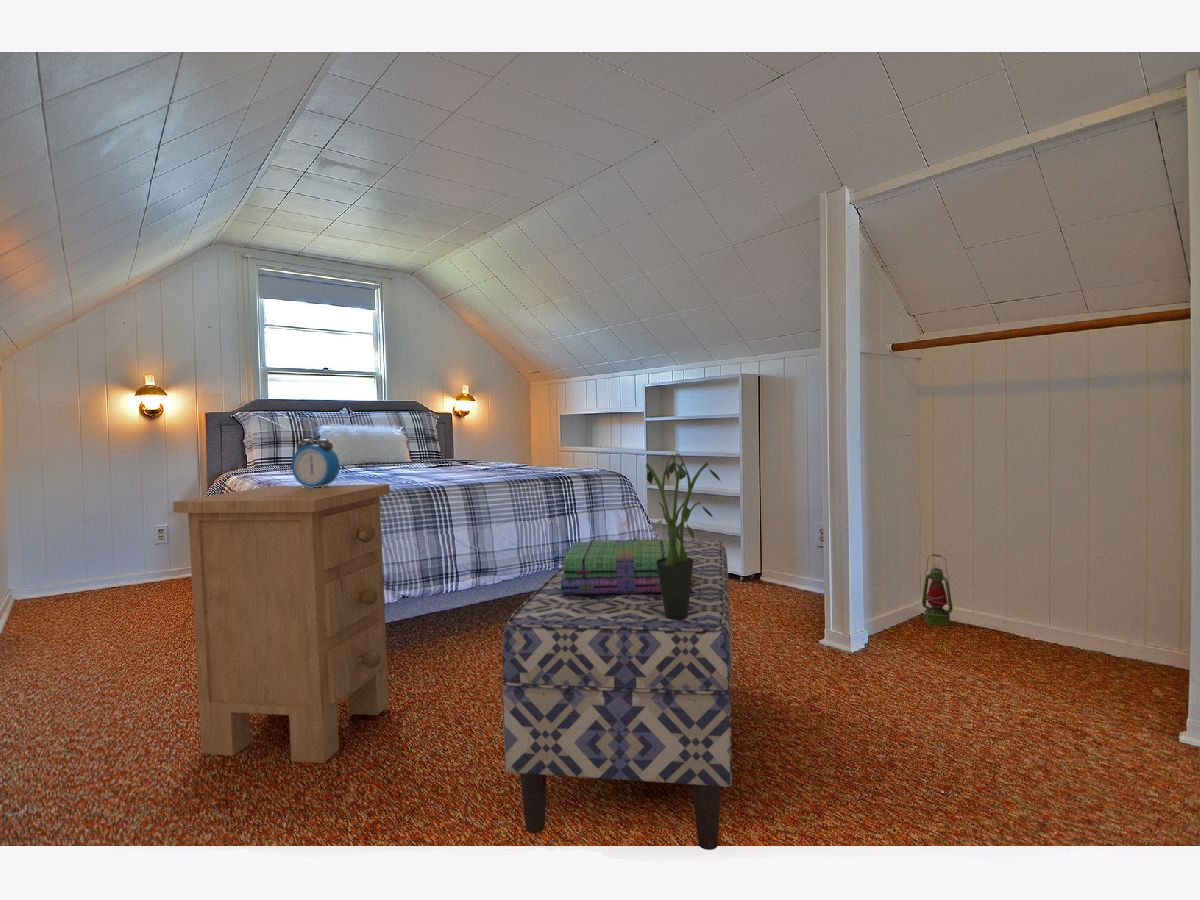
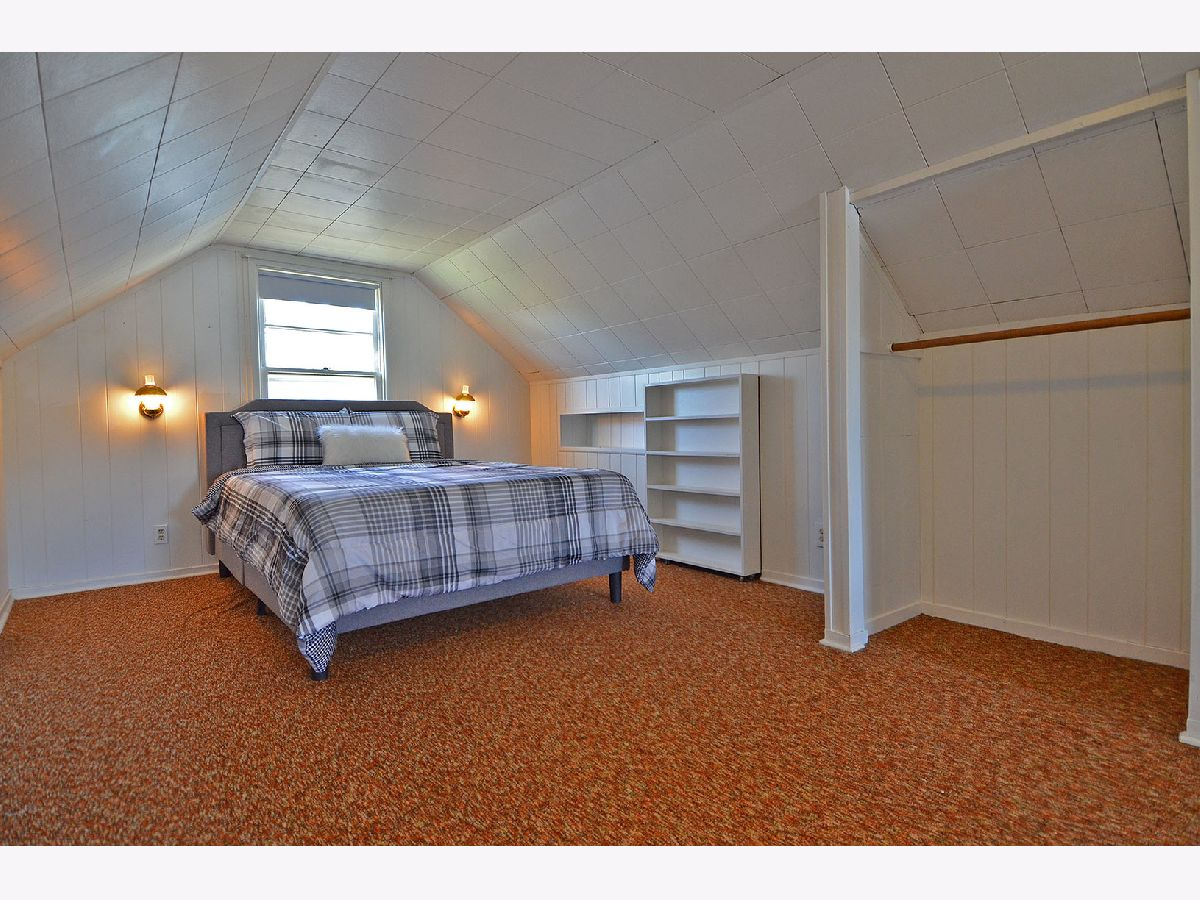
- nightstand [172,483,391,764]
- stack of books [561,539,693,594]
- lantern [921,553,954,626]
- potted plant [645,453,722,620]
- bench [501,539,733,851]
- alarm clock [290,438,341,488]
